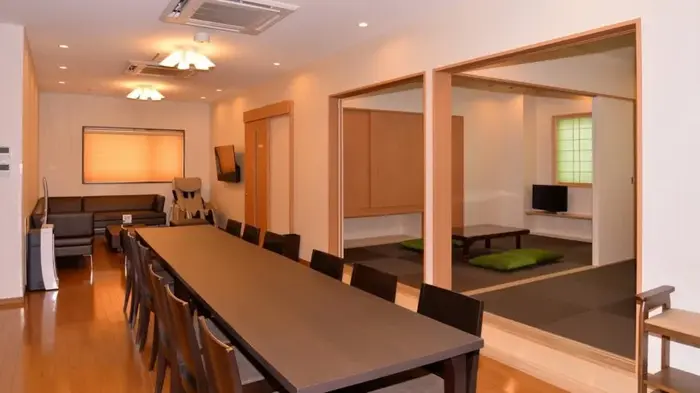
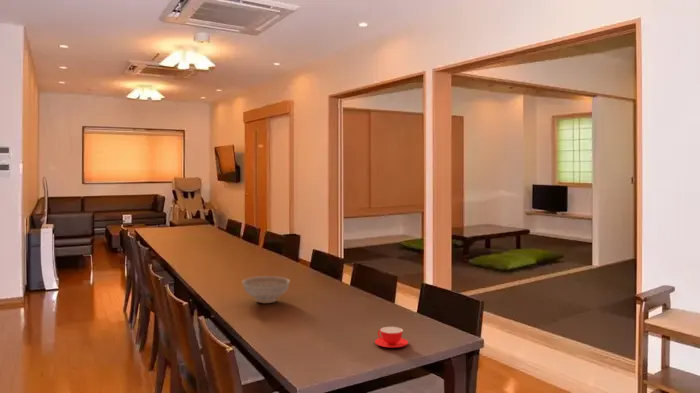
+ decorative bowl [241,275,291,304]
+ teacup [374,326,409,348]
